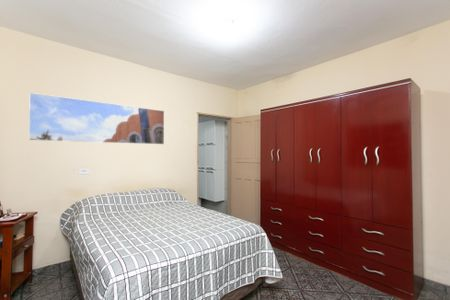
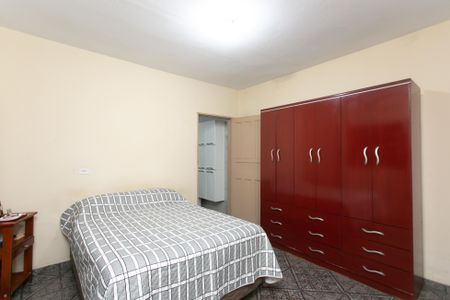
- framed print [28,92,165,145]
